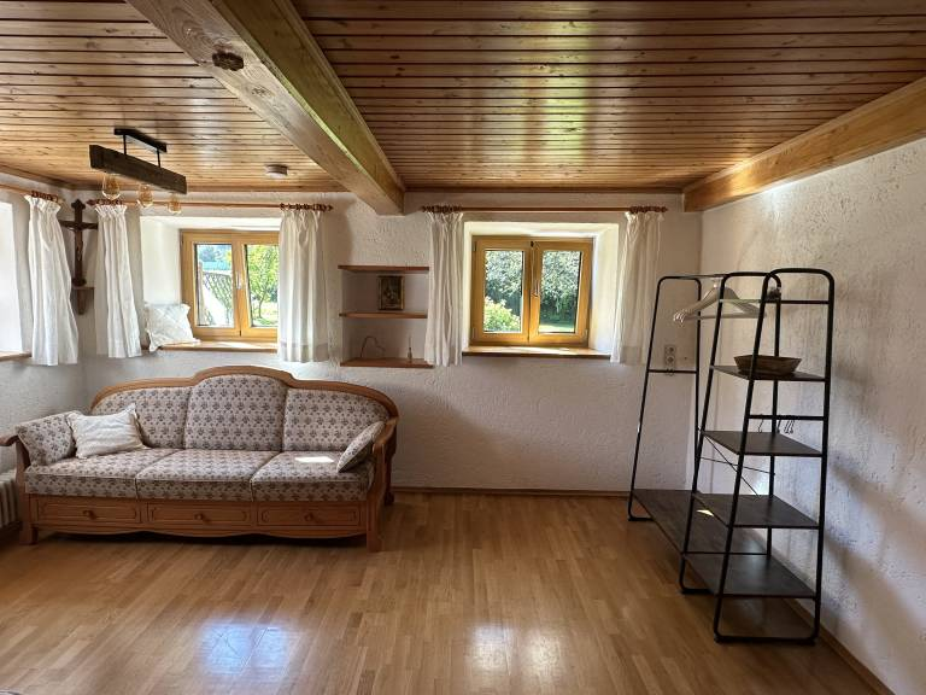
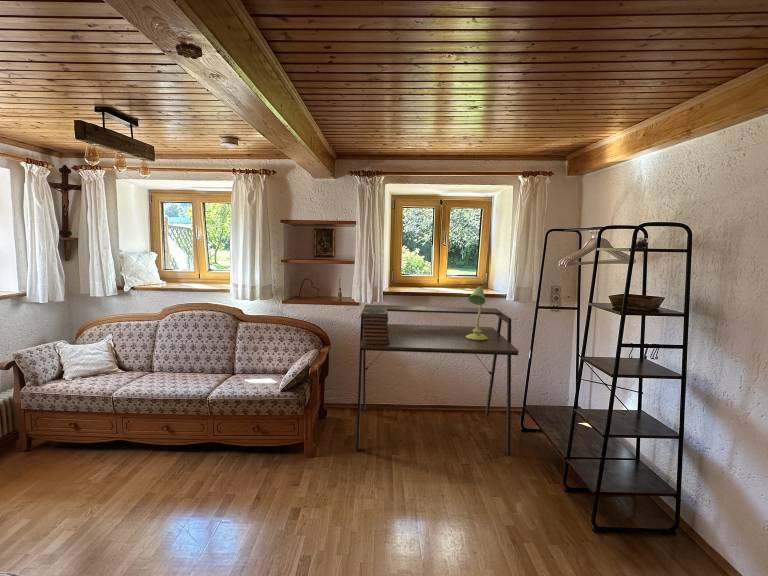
+ desk [355,303,520,457]
+ table lamp [466,286,488,341]
+ book stack [362,307,389,345]
